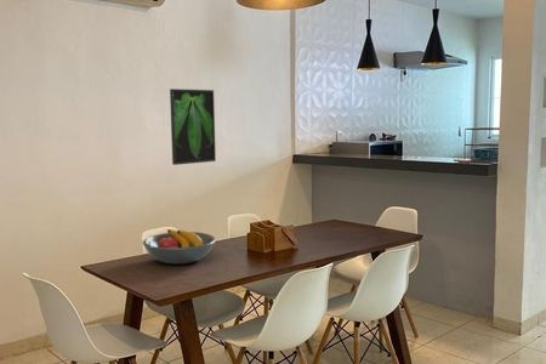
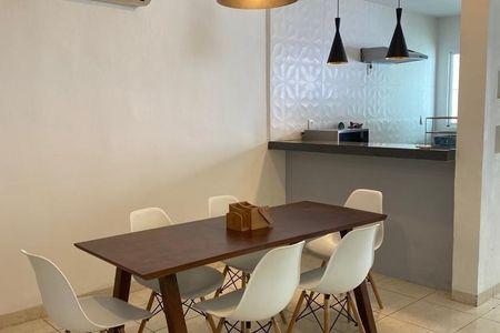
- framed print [169,87,217,166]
- fruit bowl [142,228,217,266]
